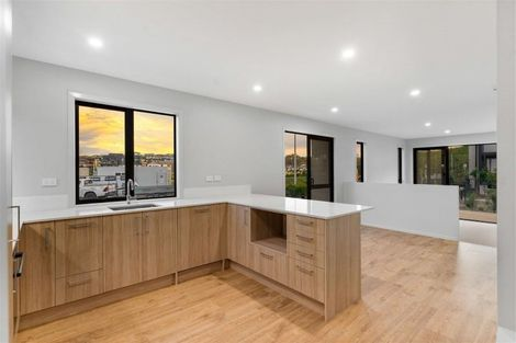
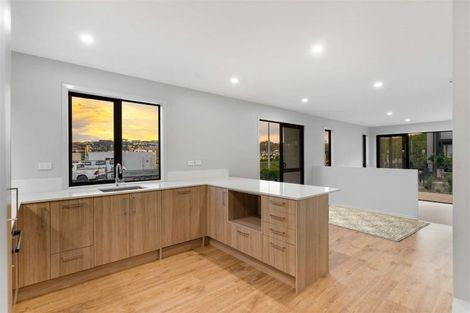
+ rug [328,204,431,243]
